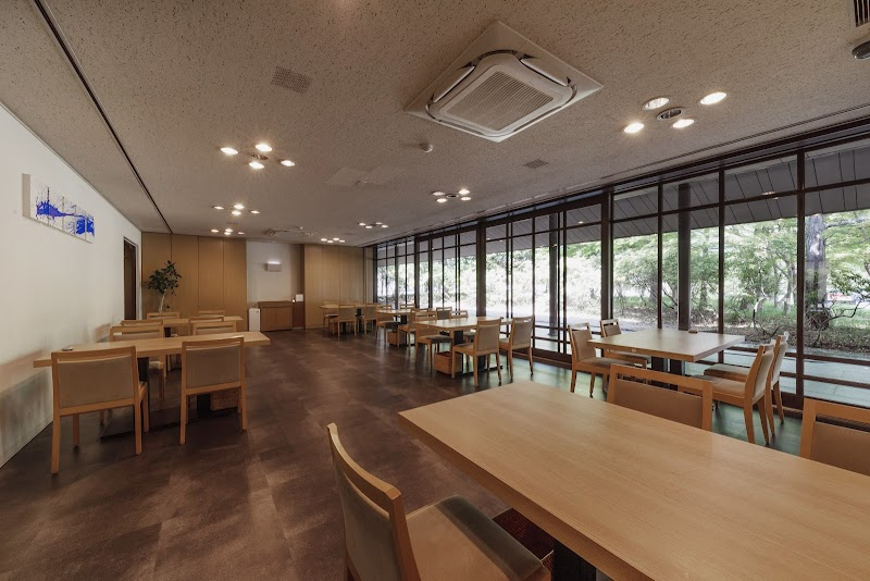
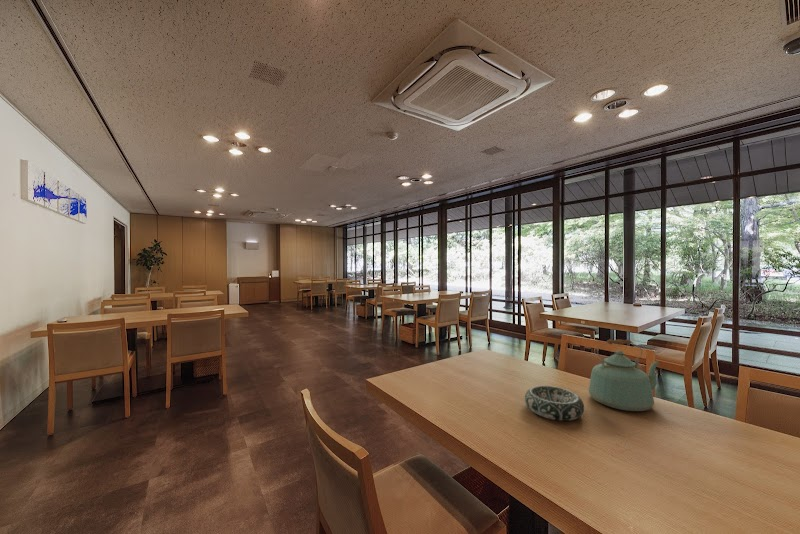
+ kettle [587,338,660,412]
+ decorative bowl [524,385,585,422]
